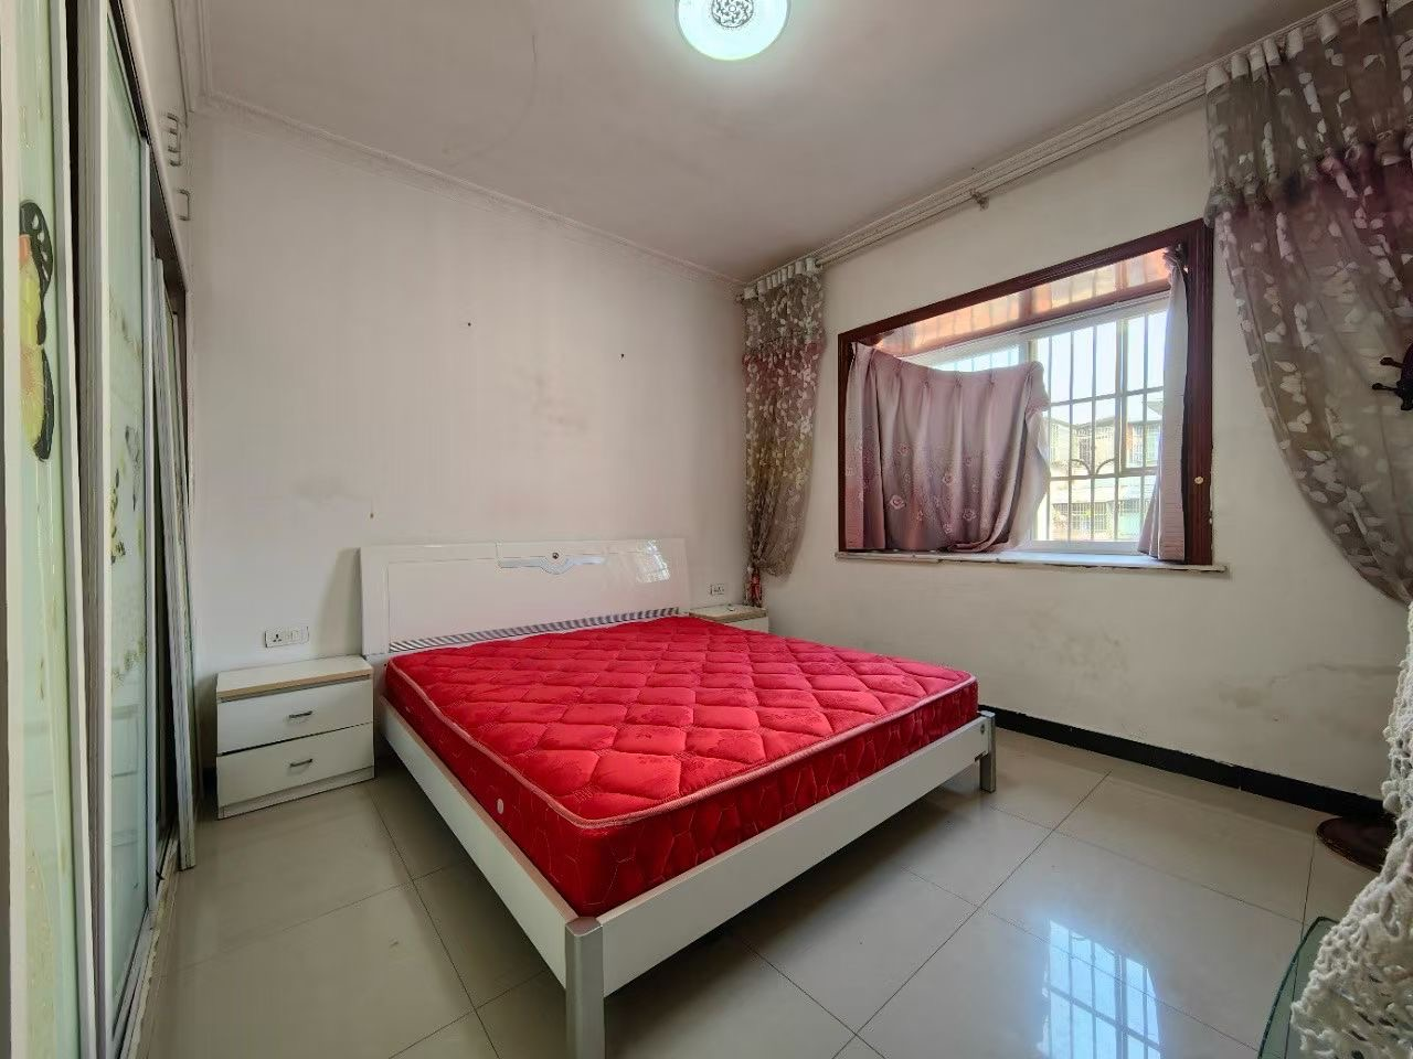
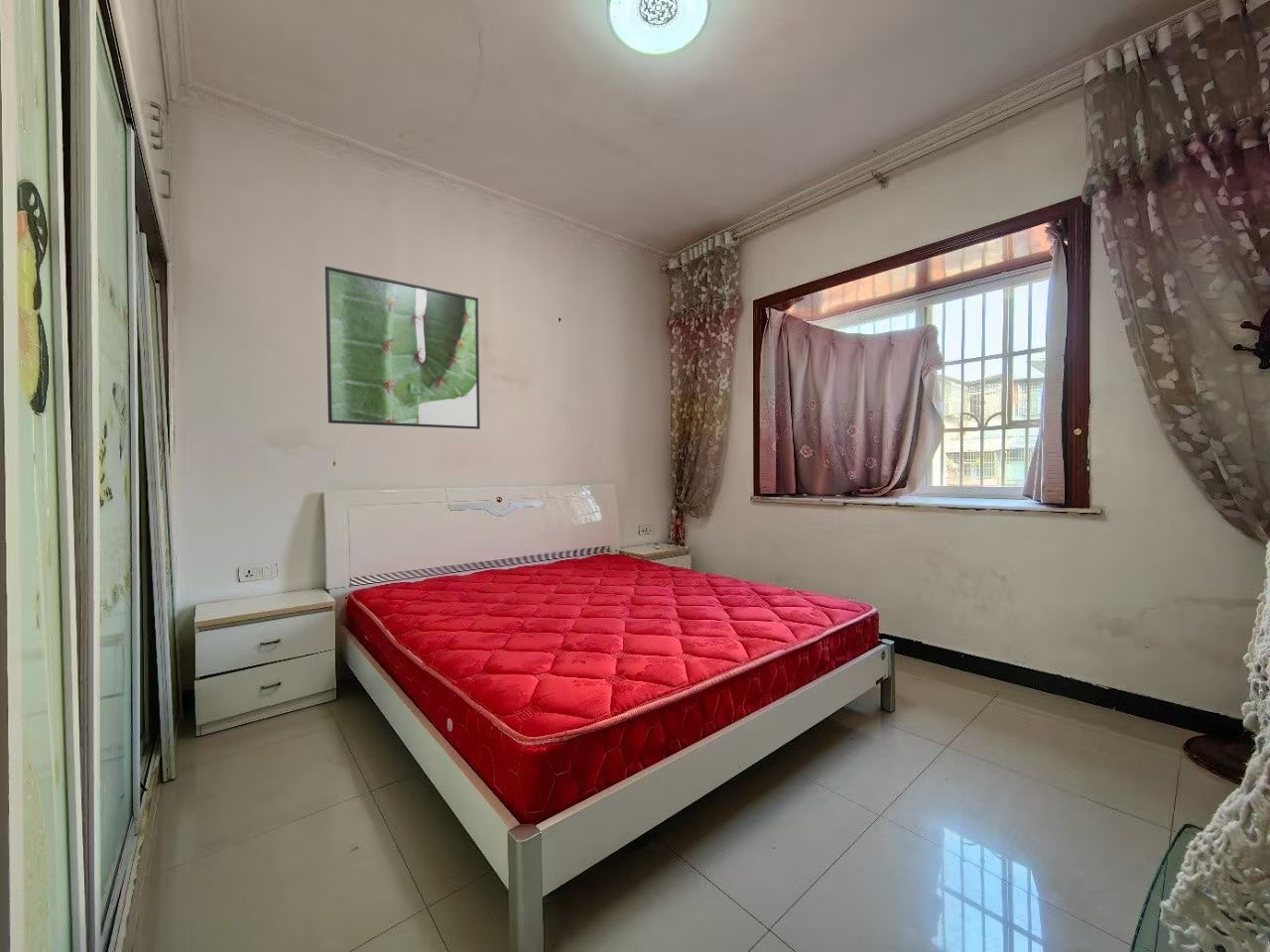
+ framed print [324,265,481,430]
